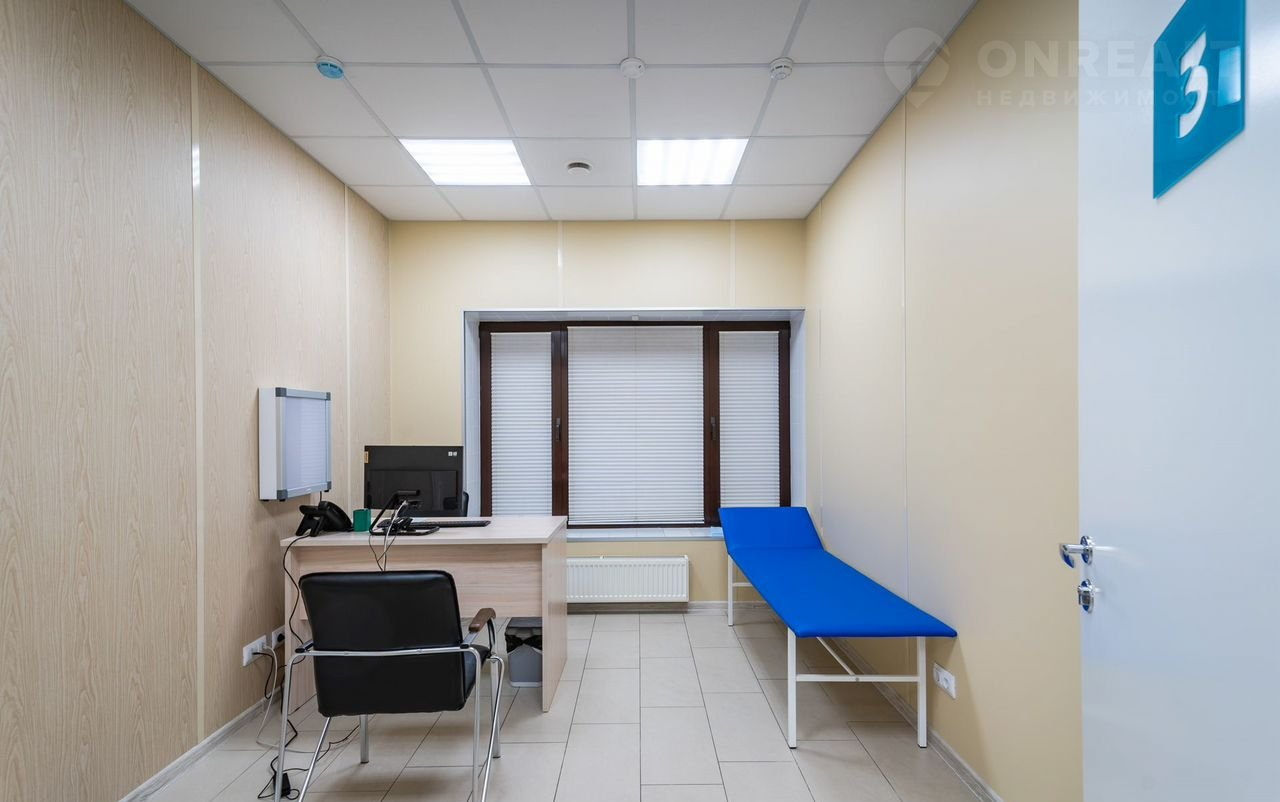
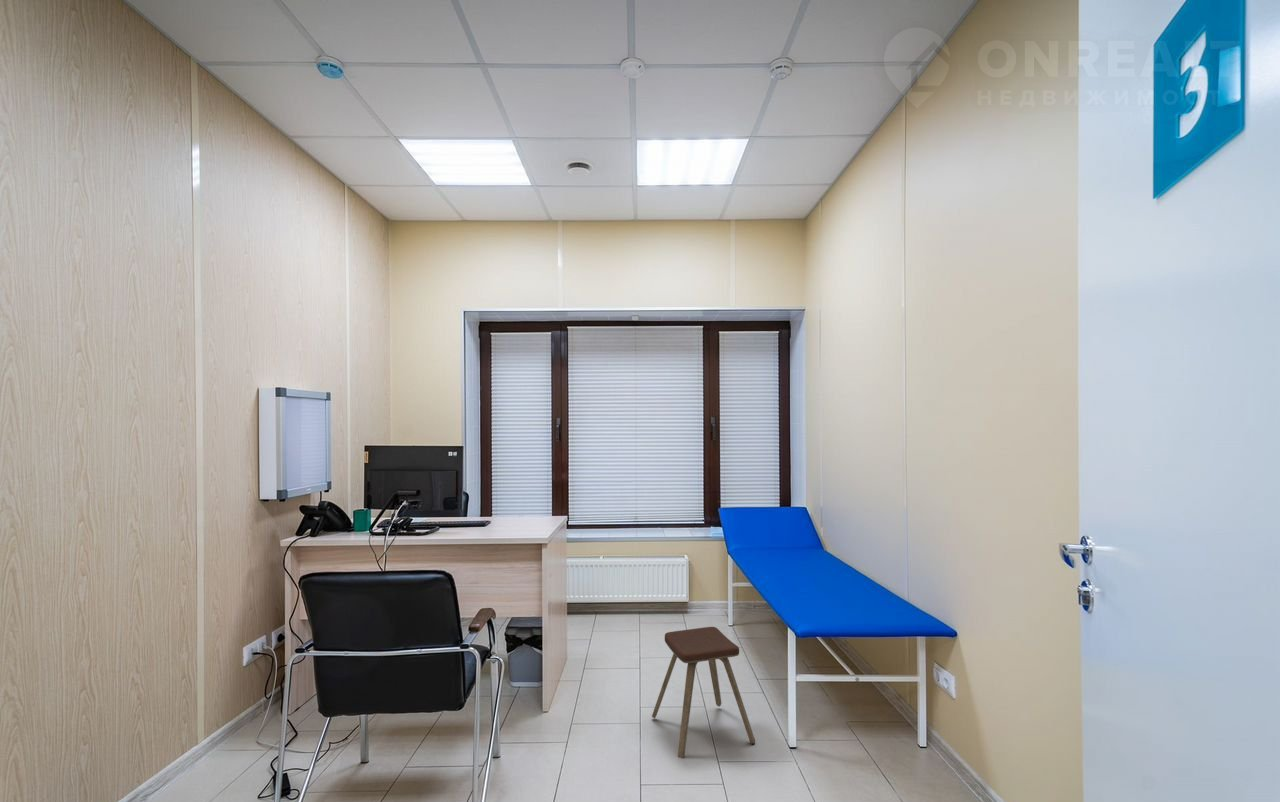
+ music stool [651,626,756,759]
